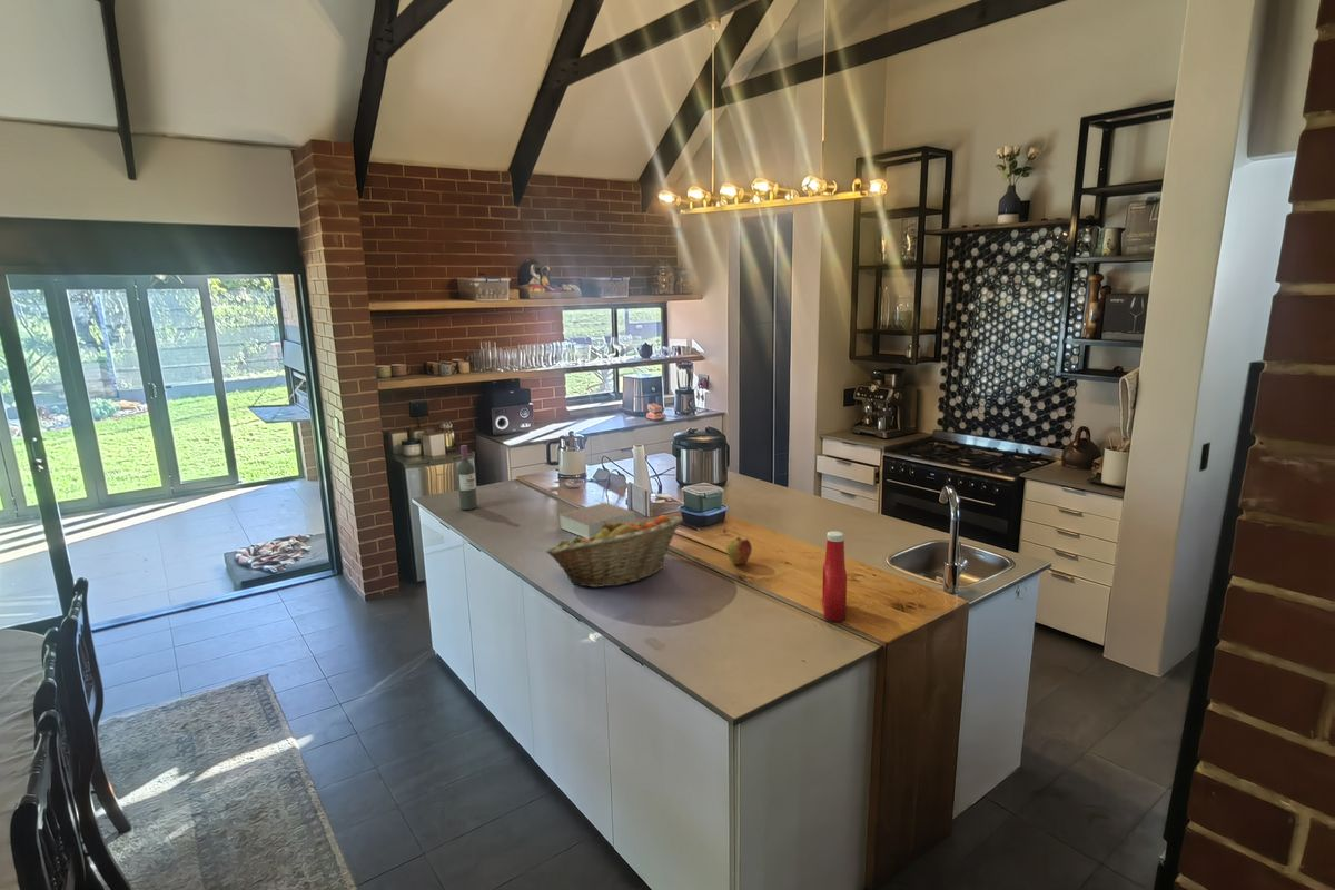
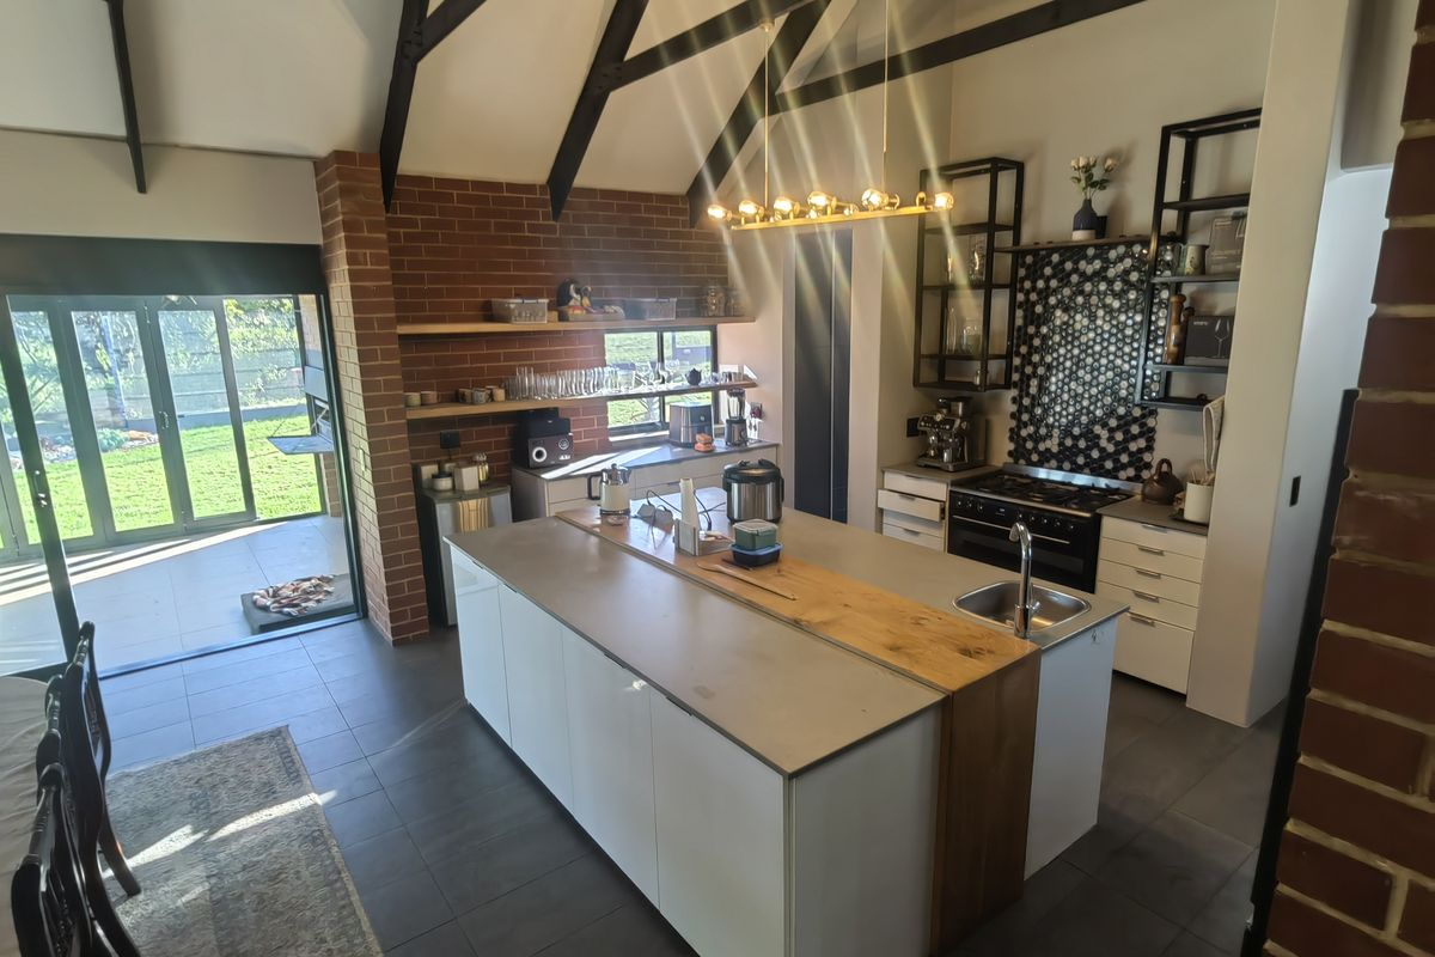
- wine bottle [456,444,478,511]
- soap bottle [821,531,848,623]
- book [557,502,637,538]
- apple [725,535,753,565]
- fruit basket [545,514,684,589]
